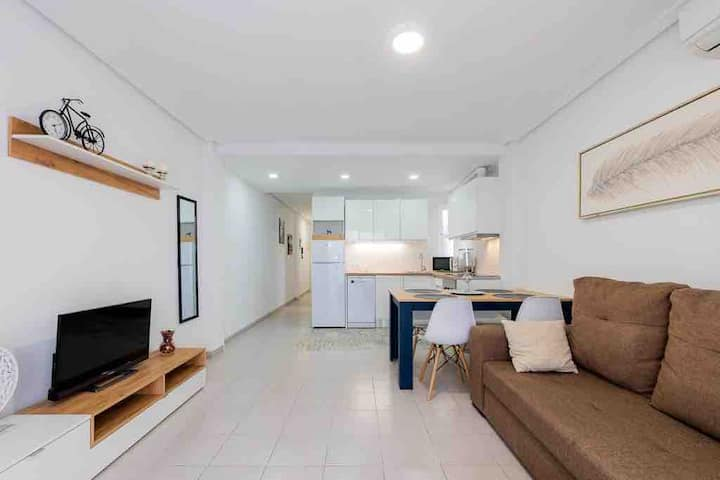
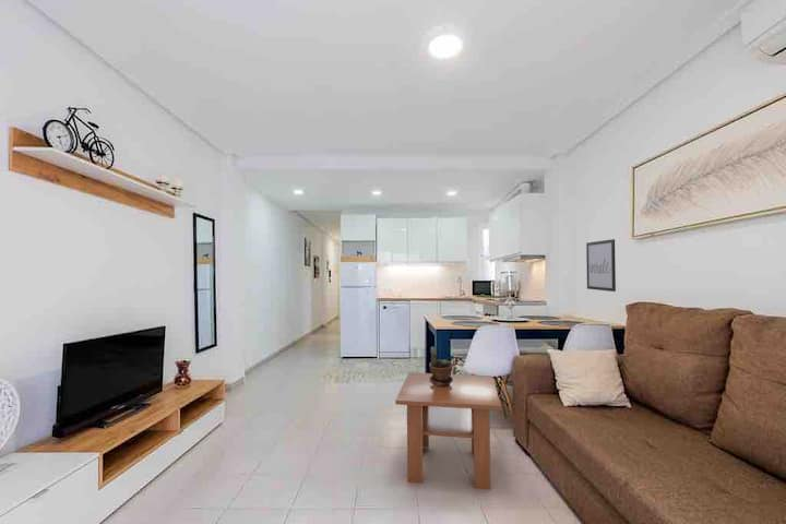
+ coffee table [394,371,502,490]
+ potted plant [428,346,454,386]
+ wall art [585,238,617,293]
